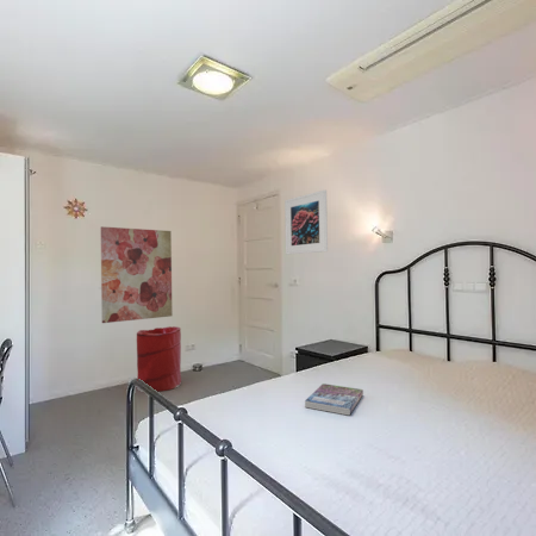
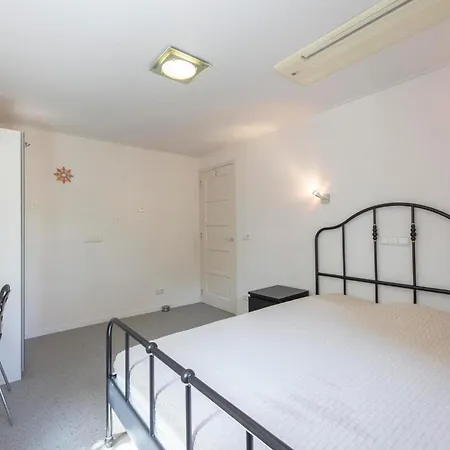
- wall art [99,225,174,324]
- laundry hamper [136,325,182,393]
- book [304,382,364,417]
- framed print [283,189,329,256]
